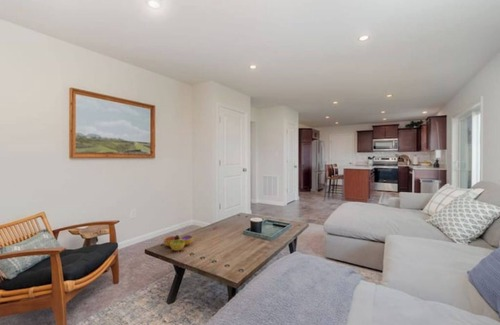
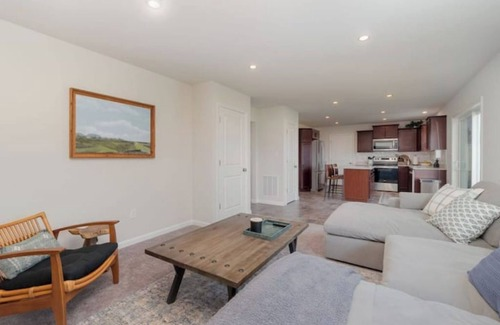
- decorative bowl [163,234,194,252]
